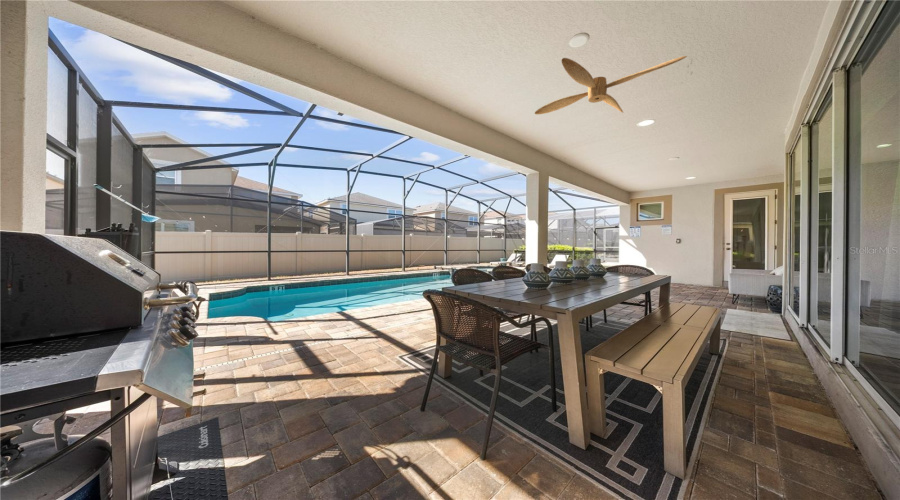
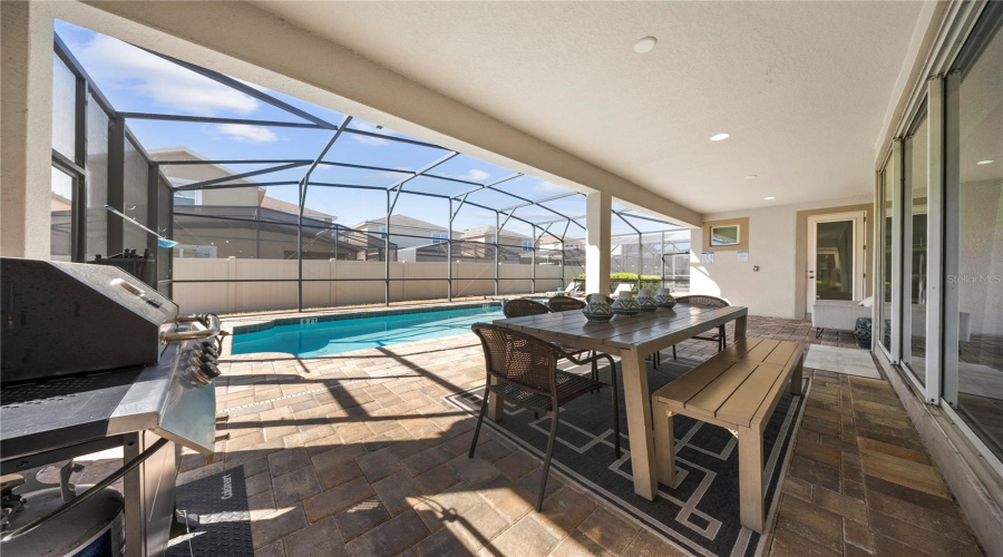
- ceiling fan [534,55,688,115]
